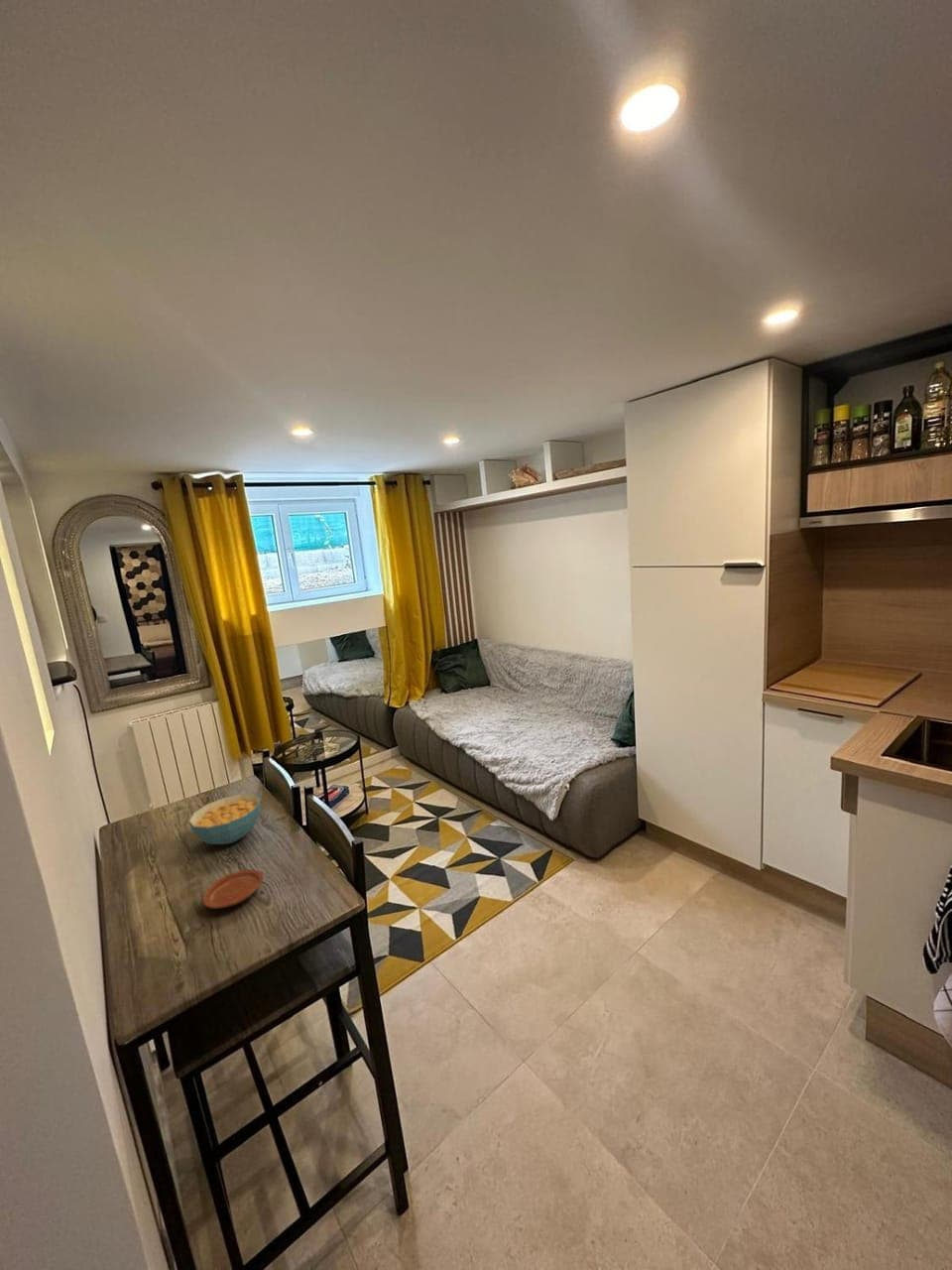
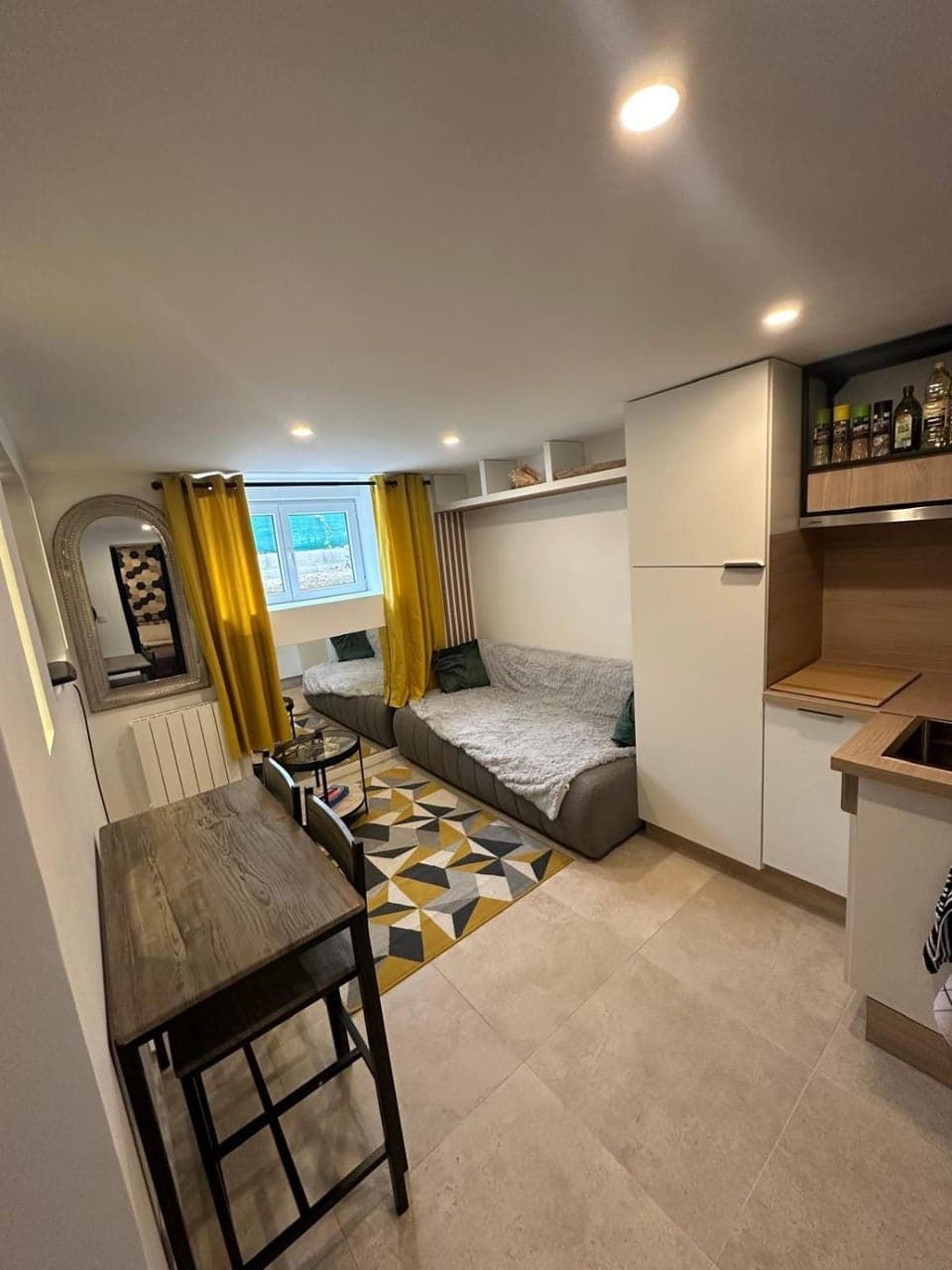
- plate [201,868,264,910]
- cereal bowl [187,793,262,845]
